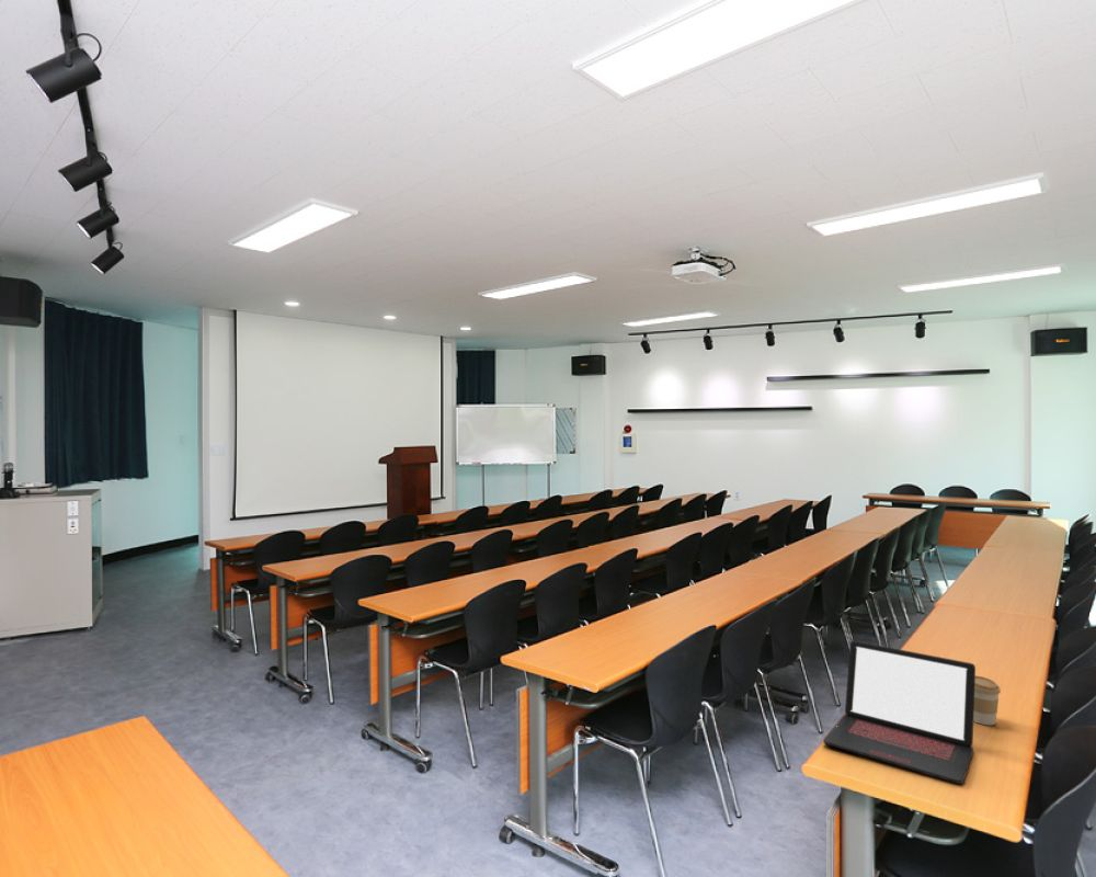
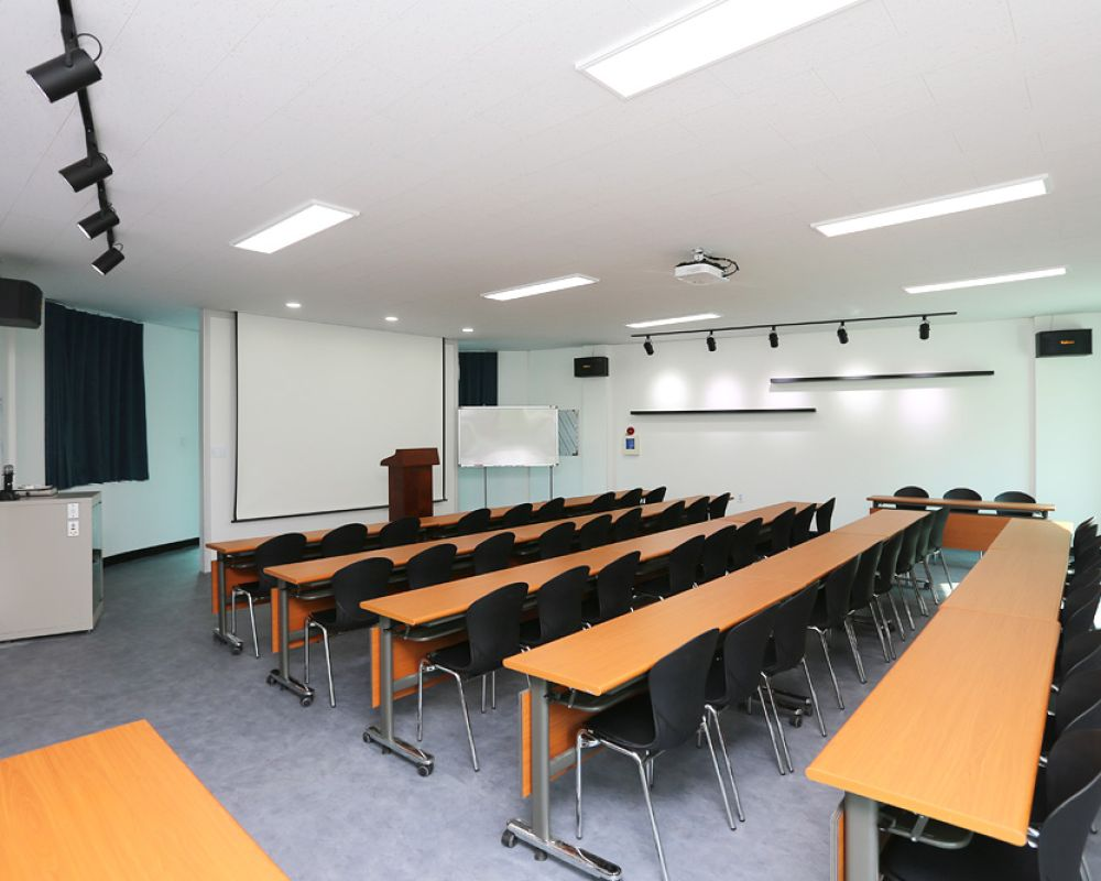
- laptop [822,640,977,785]
- coffee cup [973,674,1002,726]
